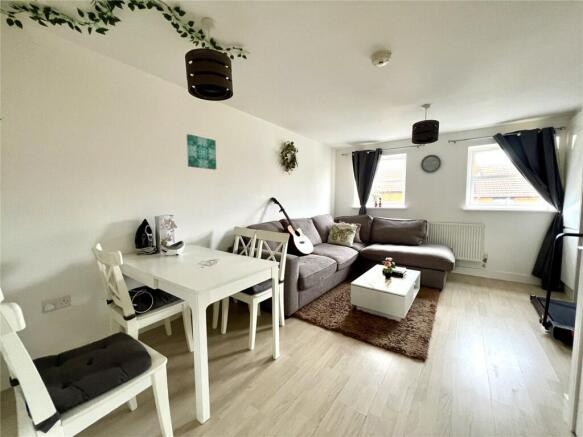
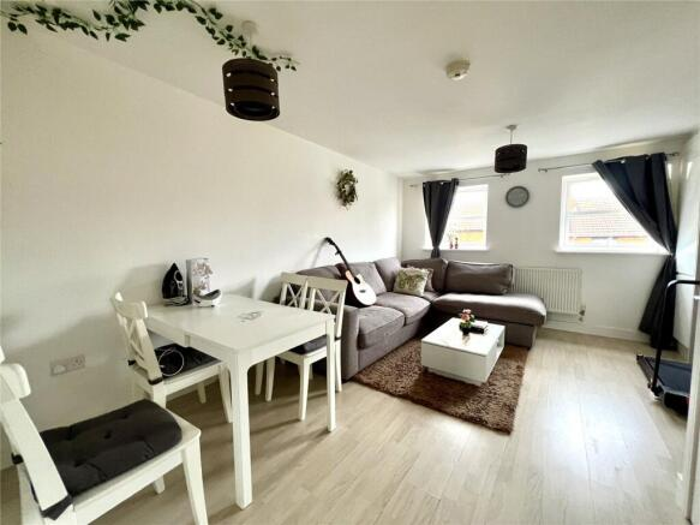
- wall art [186,133,217,171]
